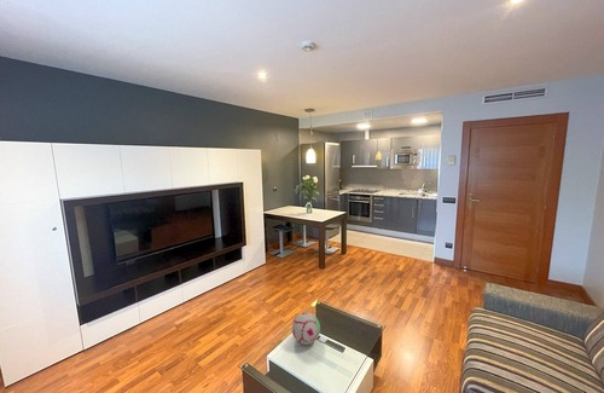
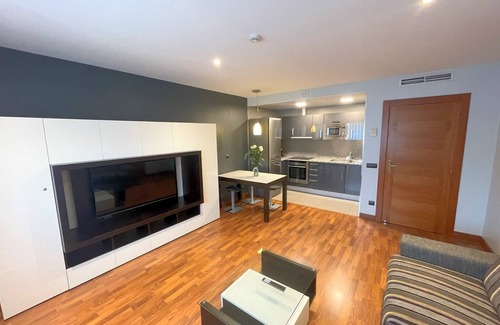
- decorative ball [291,312,321,346]
